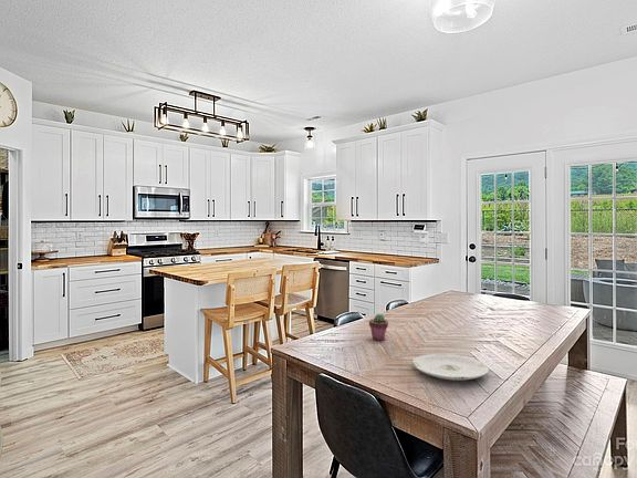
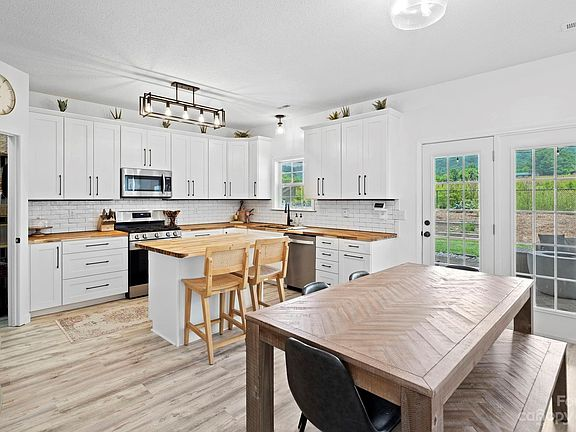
- potted succulent [368,313,389,342]
- plate [411,353,490,382]
